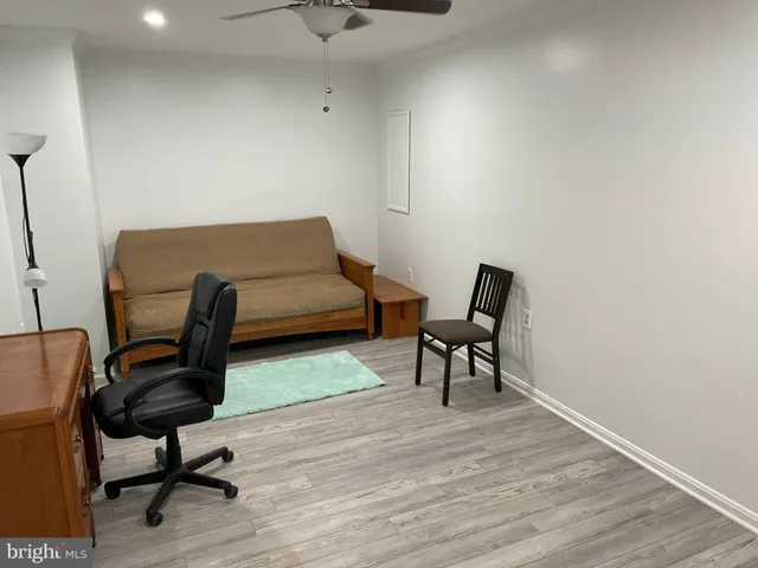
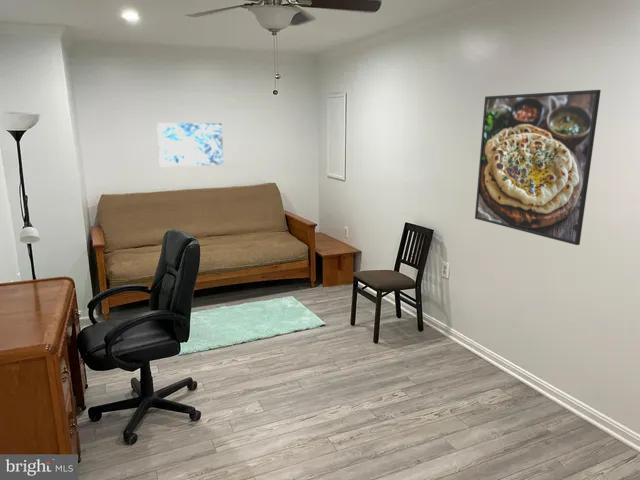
+ wall art [156,122,224,167]
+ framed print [474,89,602,246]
